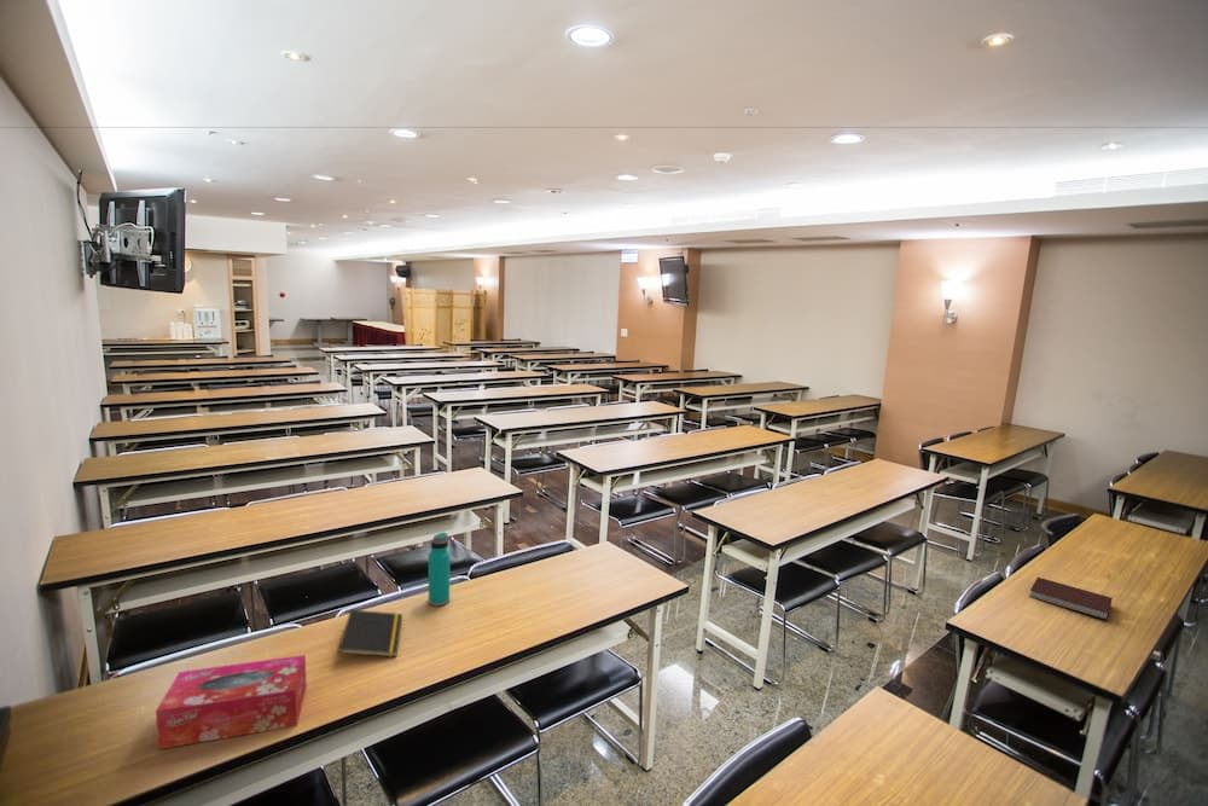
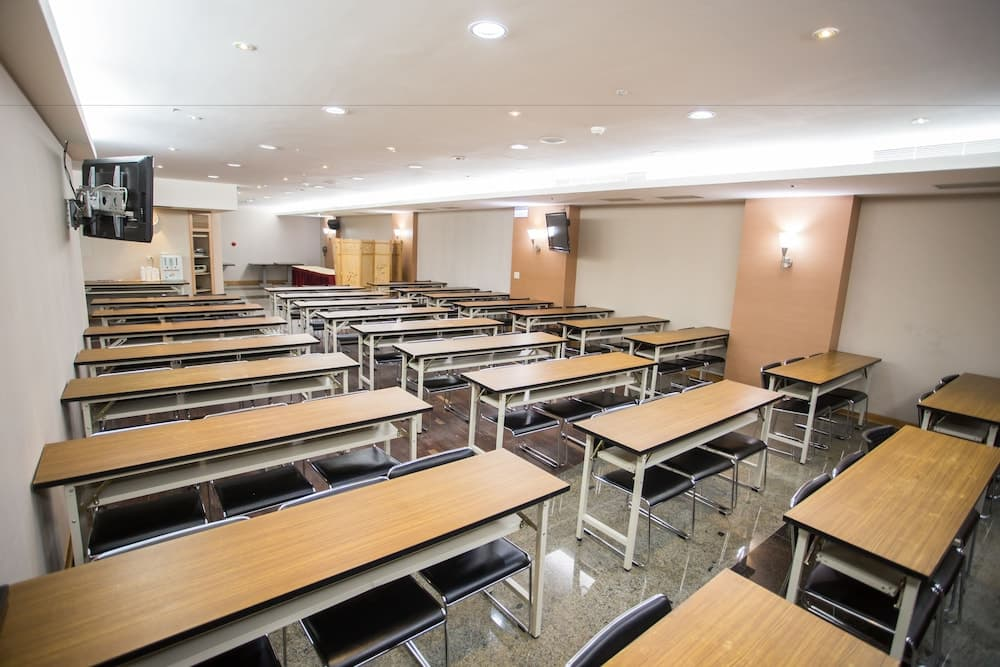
- notepad [337,609,403,666]
- notebook [1028,576,1114,621]
- water bottle [428,532,451,607]
- tissue box [155,654,308,750]
